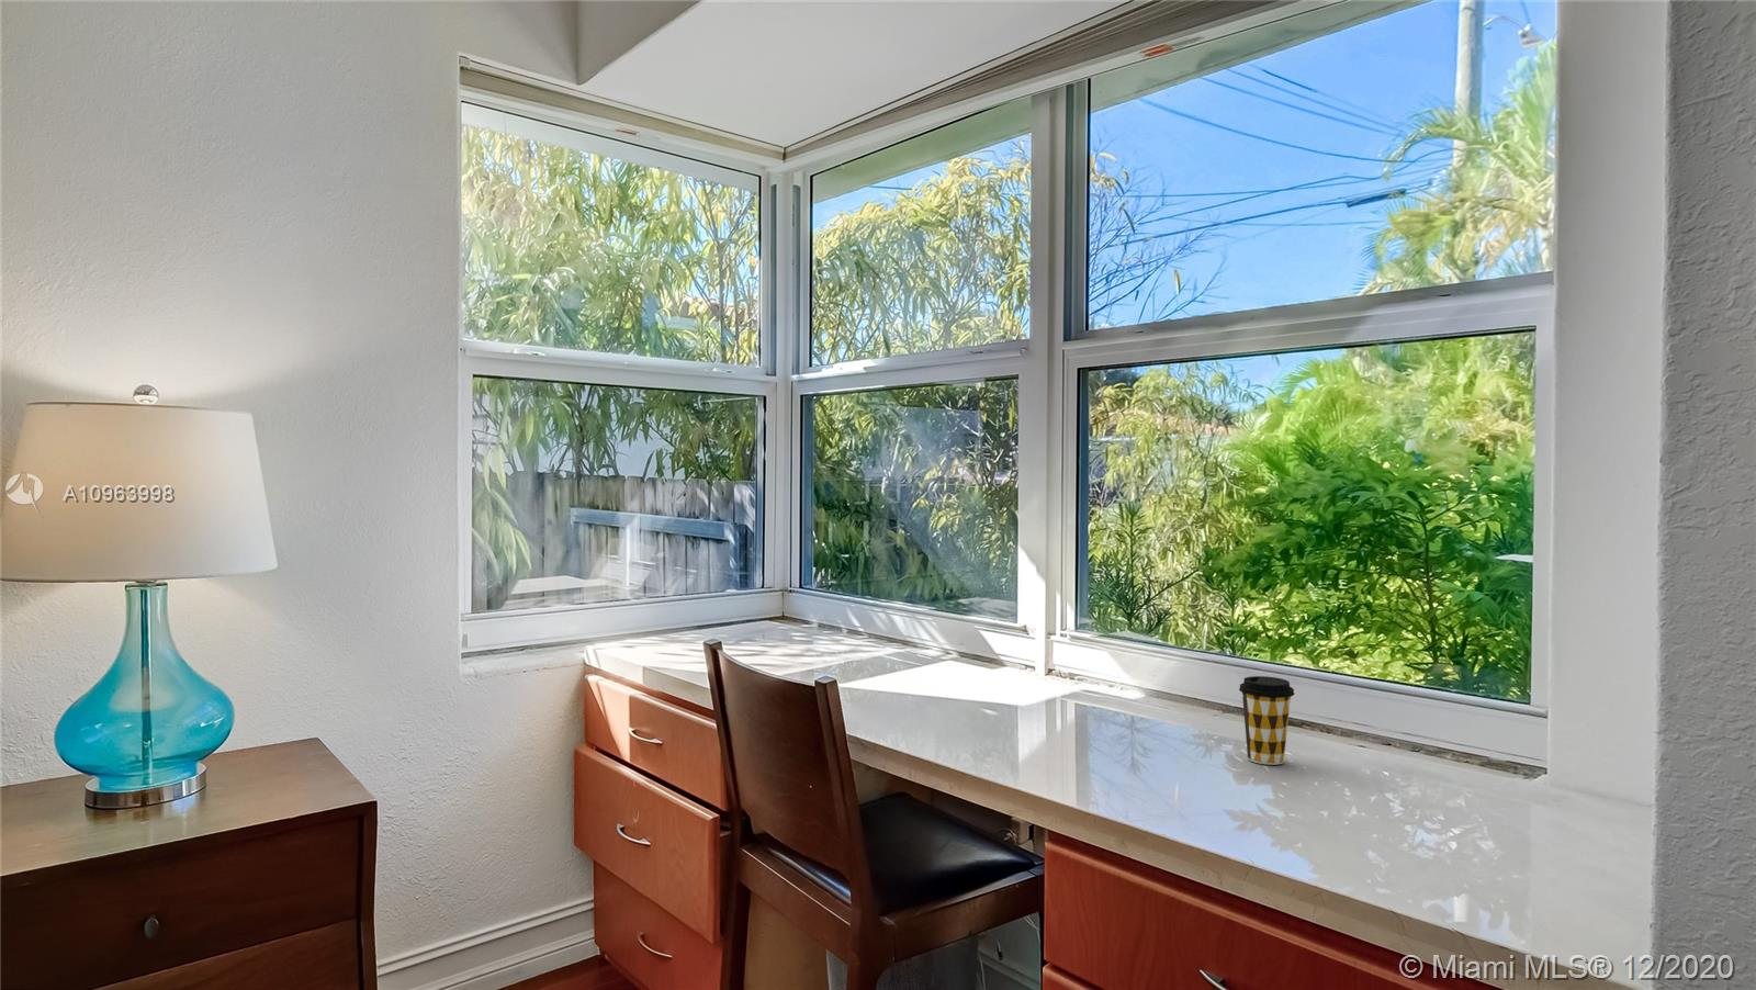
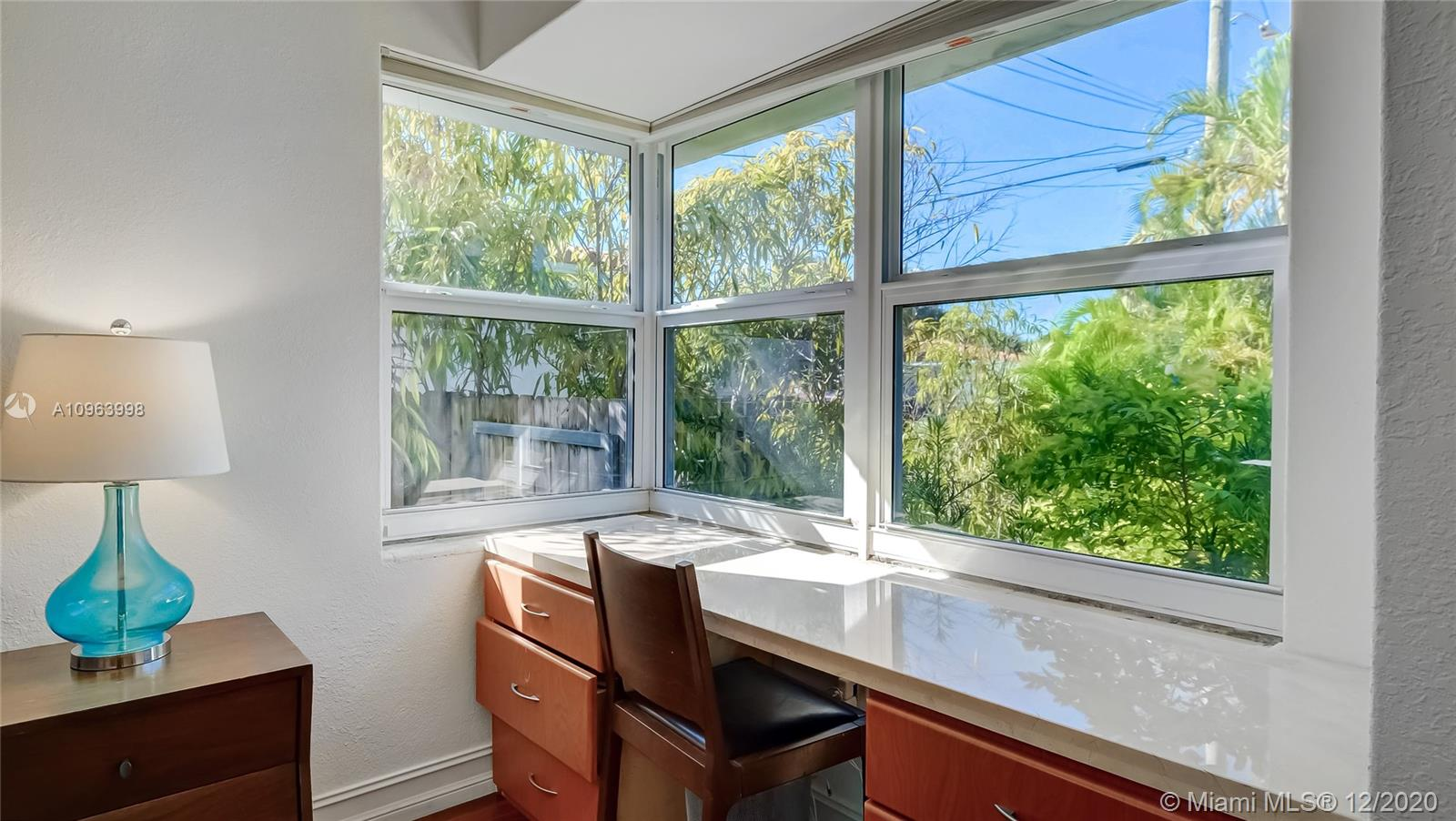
- coffee cup [1237,675,1295,766]
